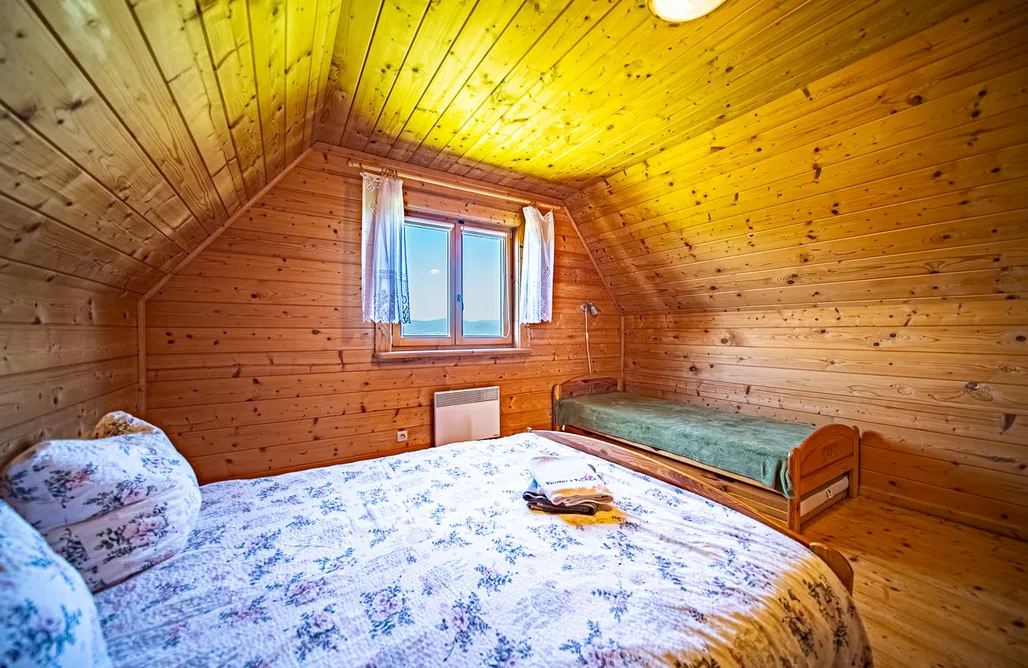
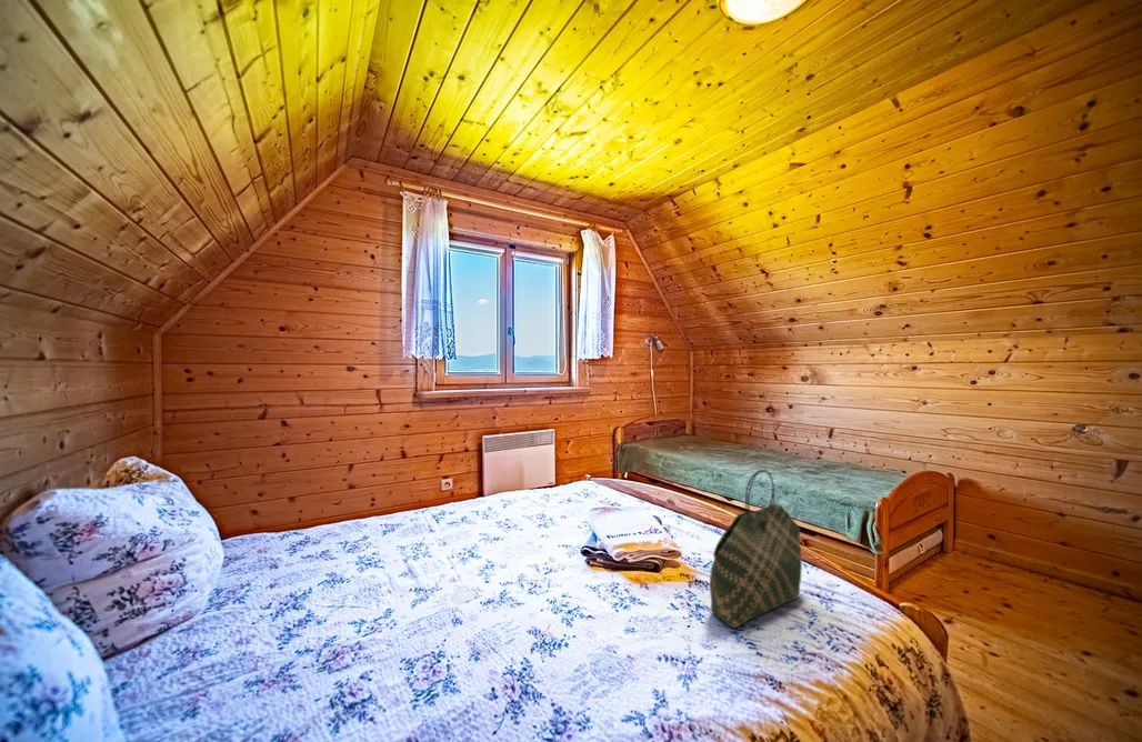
+ tote bag [709,469,803,630]
